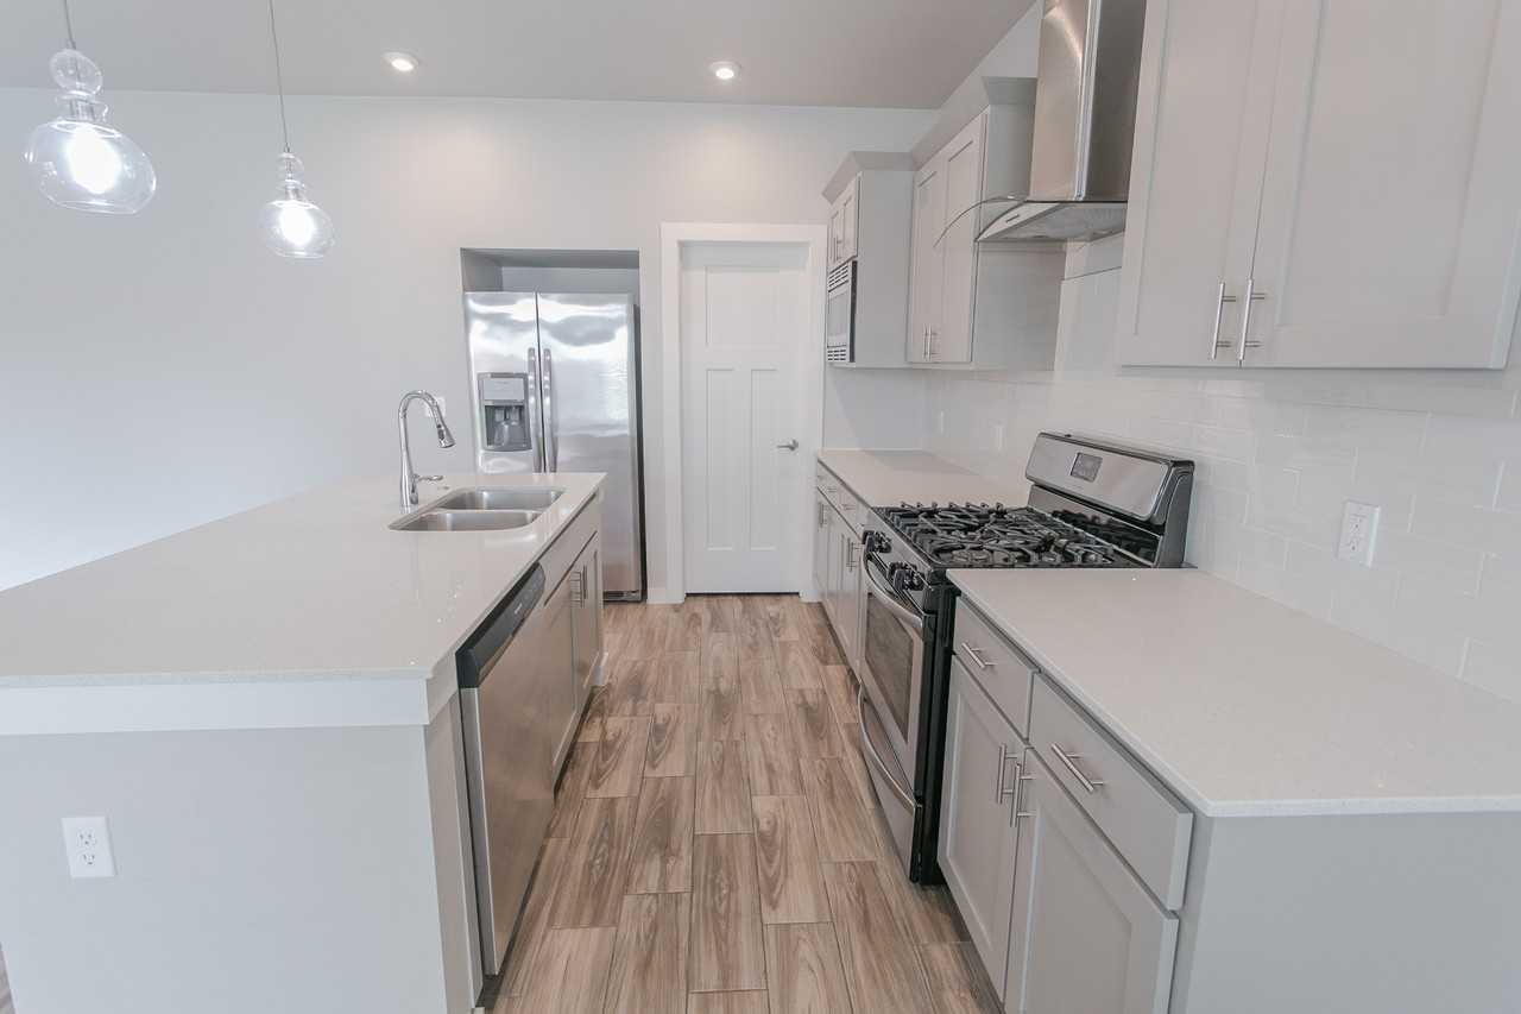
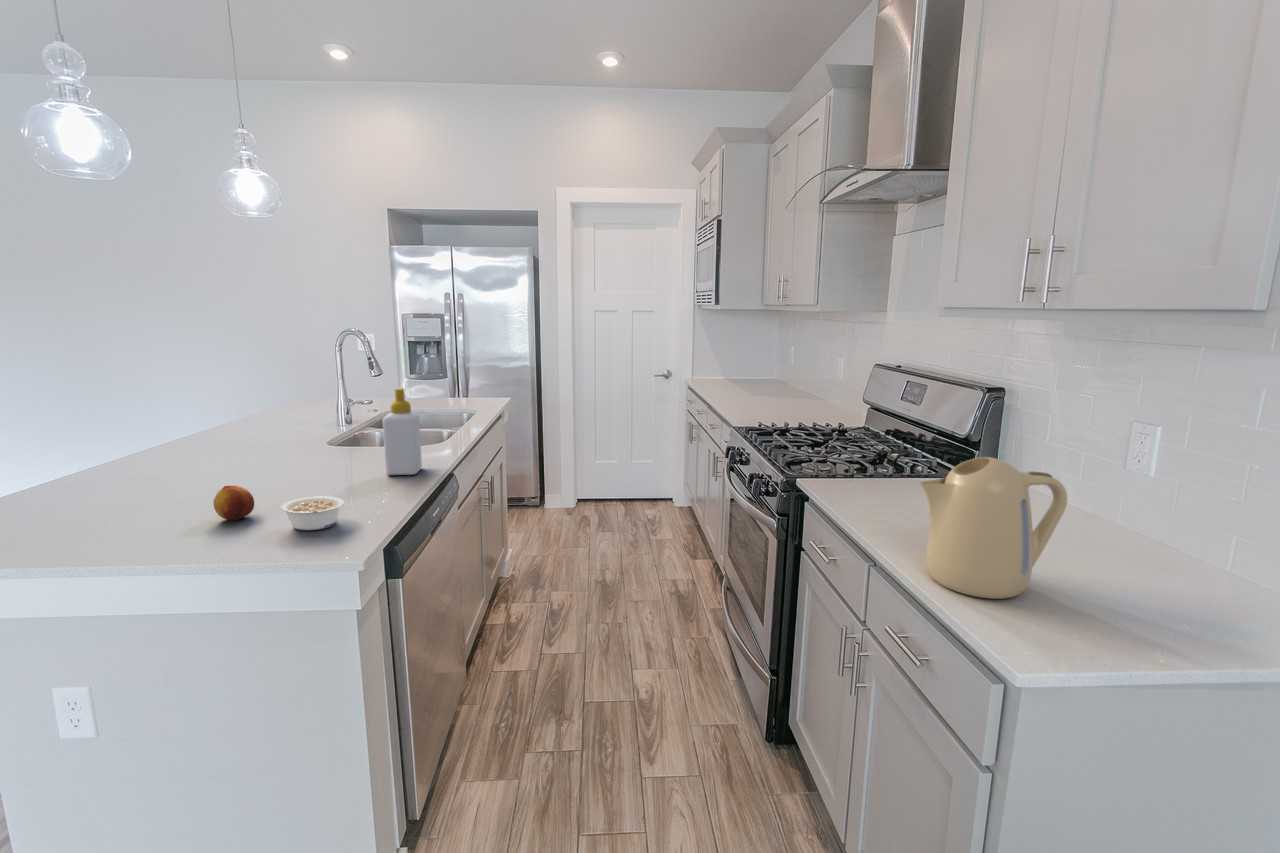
+ kettle [919,456,1068,600]
+ soap bottle [382,387,423,476]
+ legume [280,496,345,531]
+ fruit [213,485,255,521]
